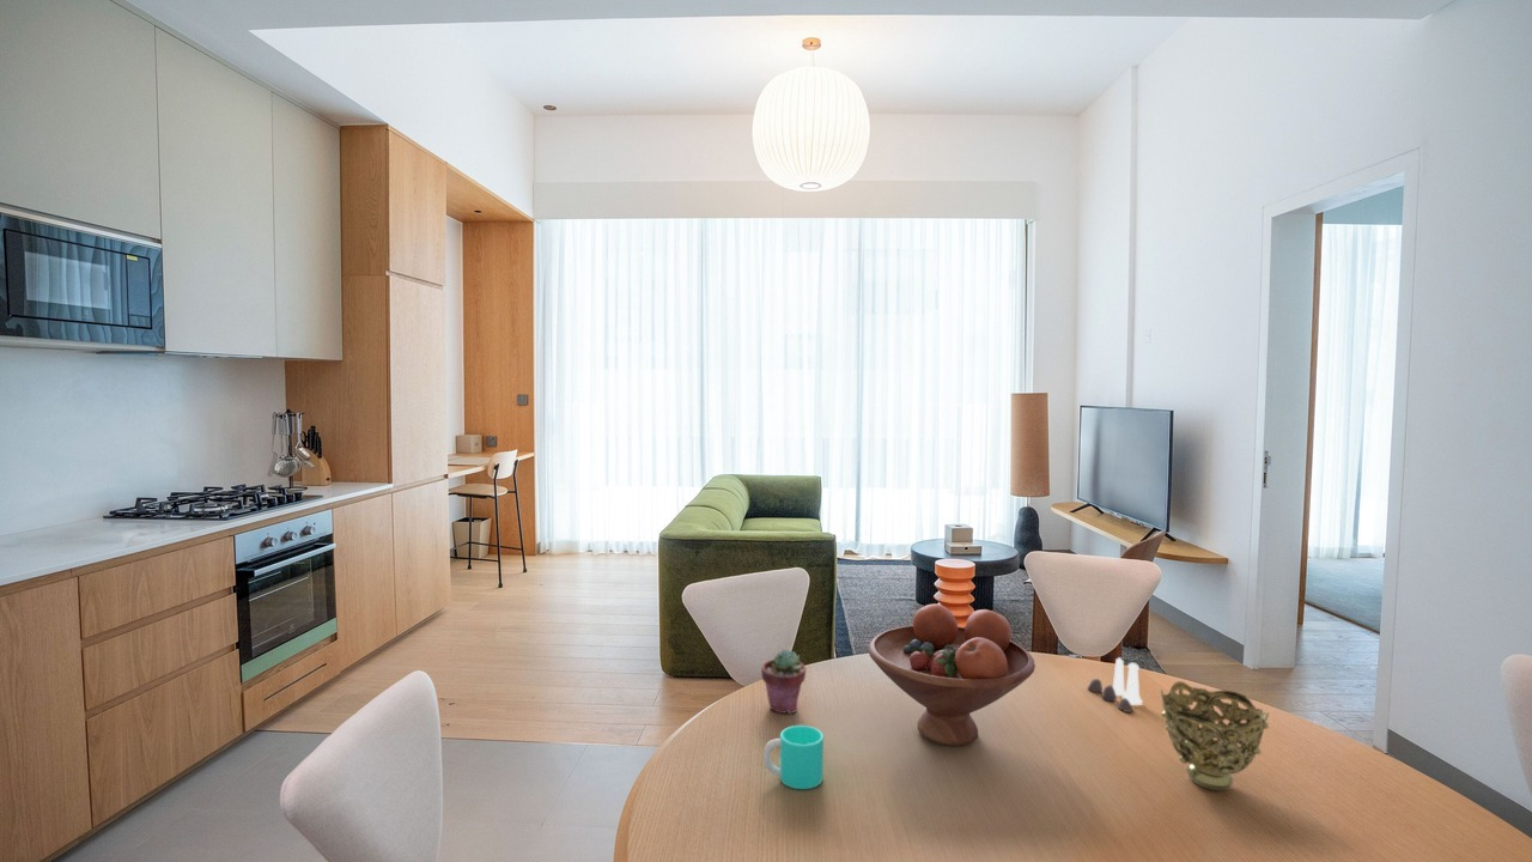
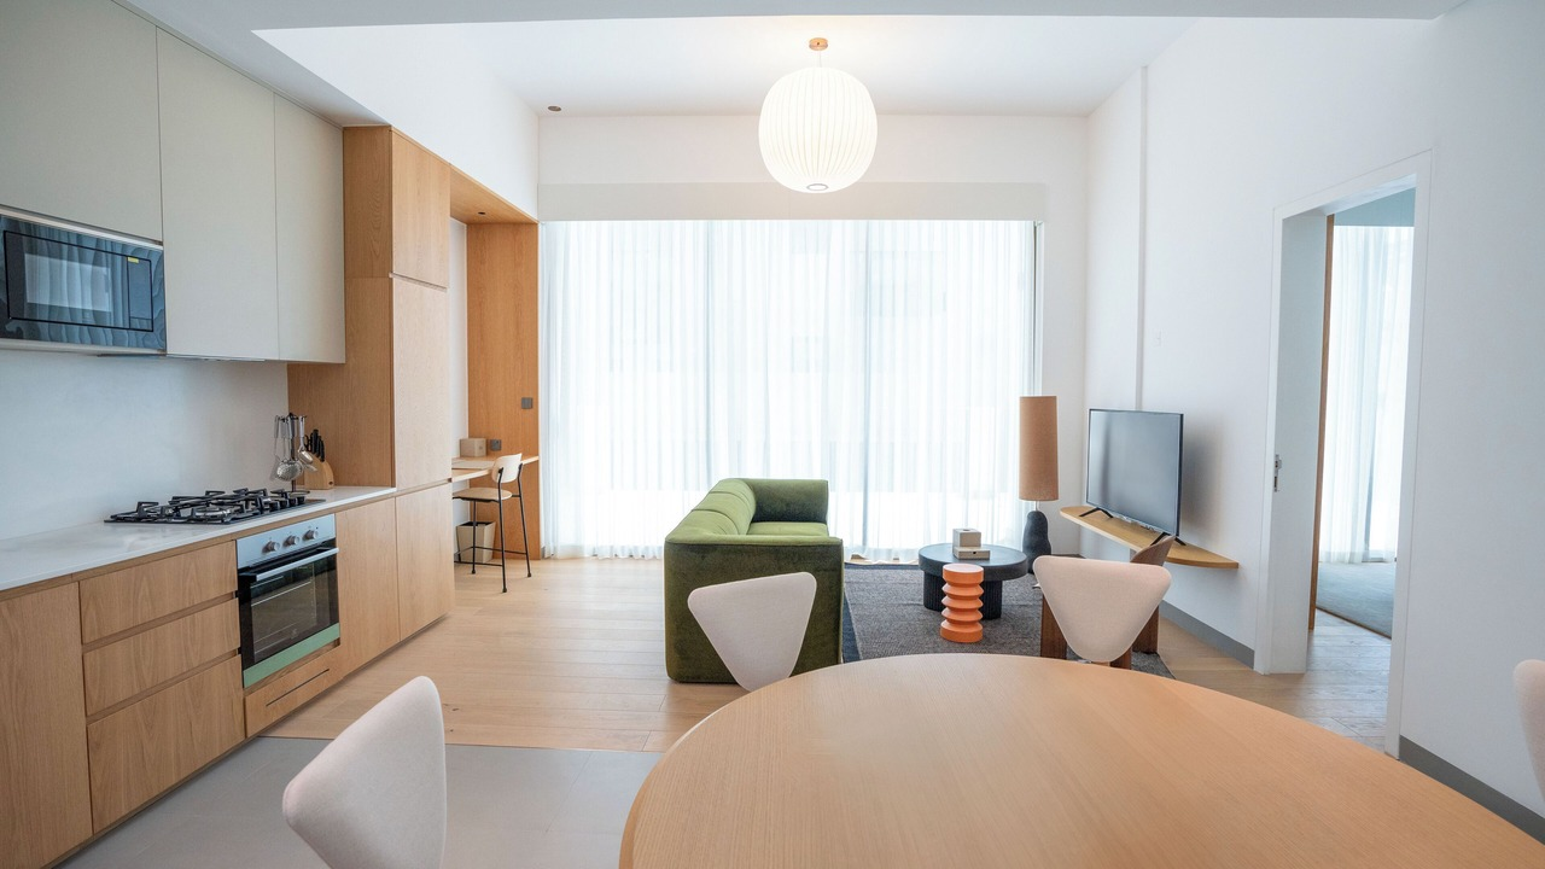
- decorative bowl [1160,680,1270,791]
- cup [762,724,825,790]
- salt and pepper shaker set [1087,656,1143,714]
- fruit bowl [868,602,1036,747]
- potted succulent [760,649,807,715]
